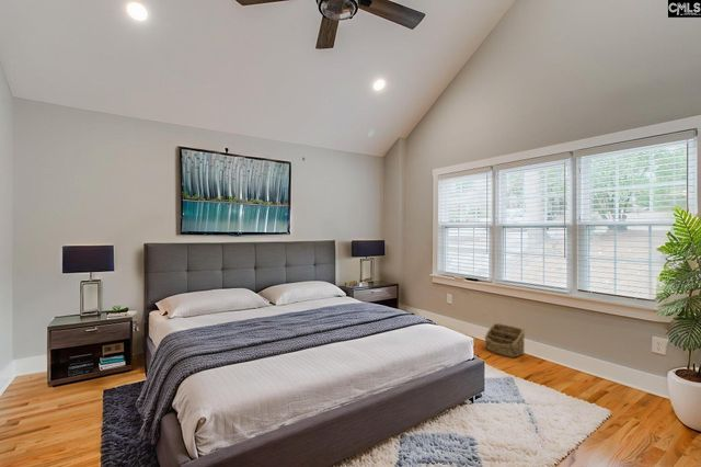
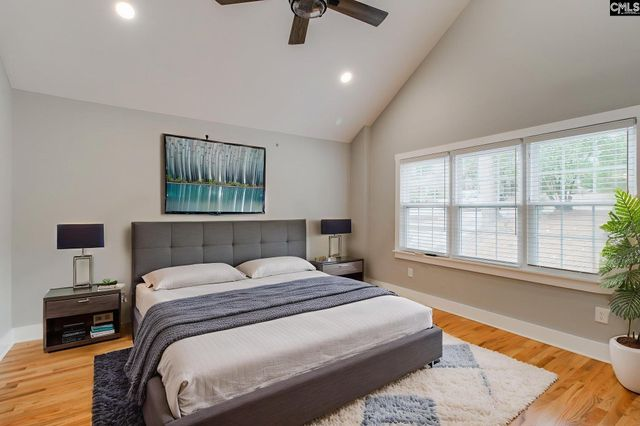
- basket [484,322,526,358]
